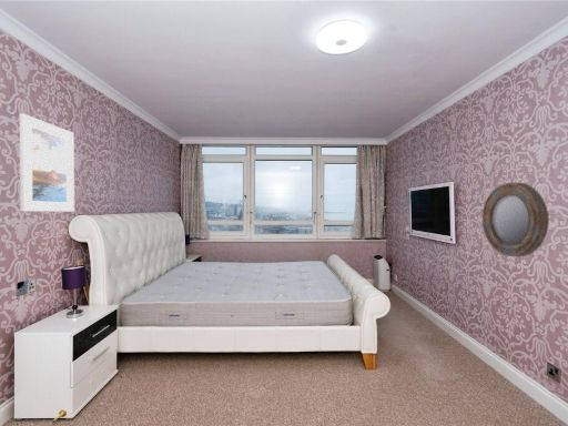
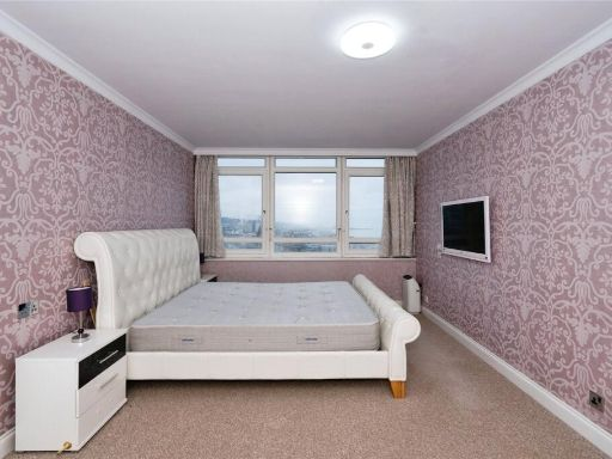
- home mirror [481,182,550,257]
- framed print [19,112,75,213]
